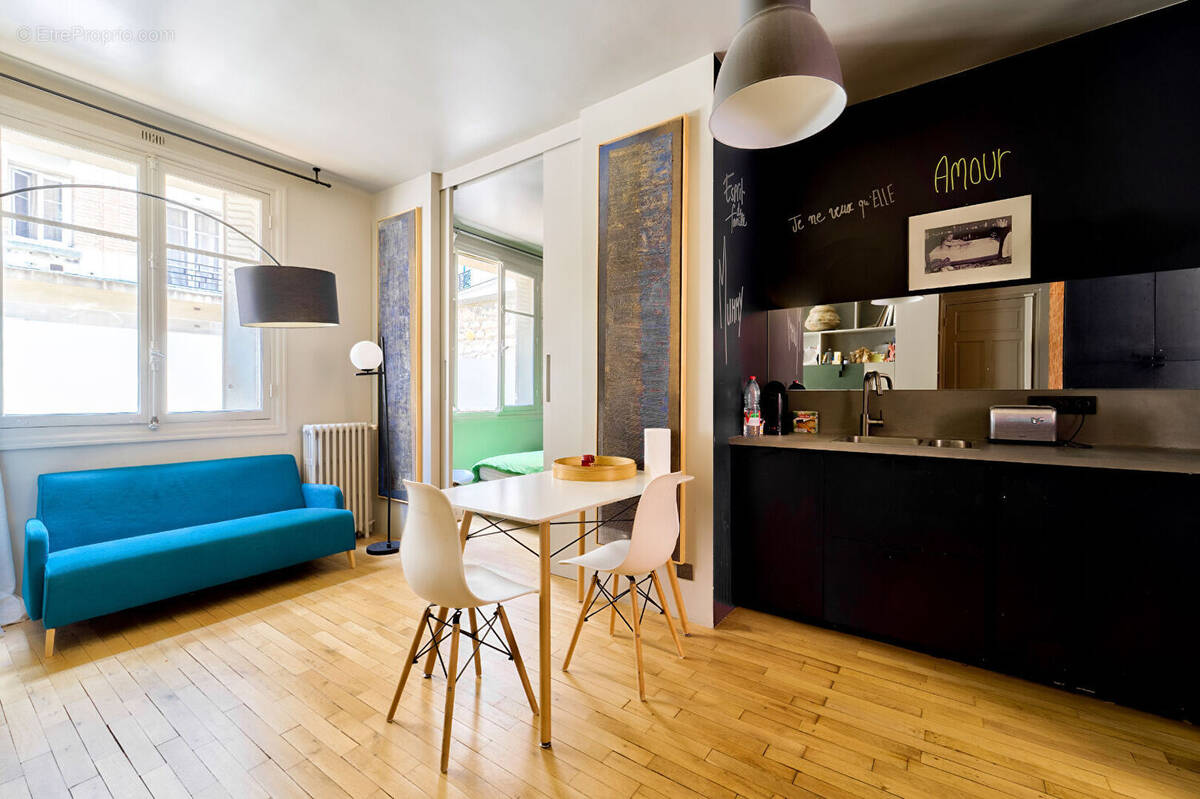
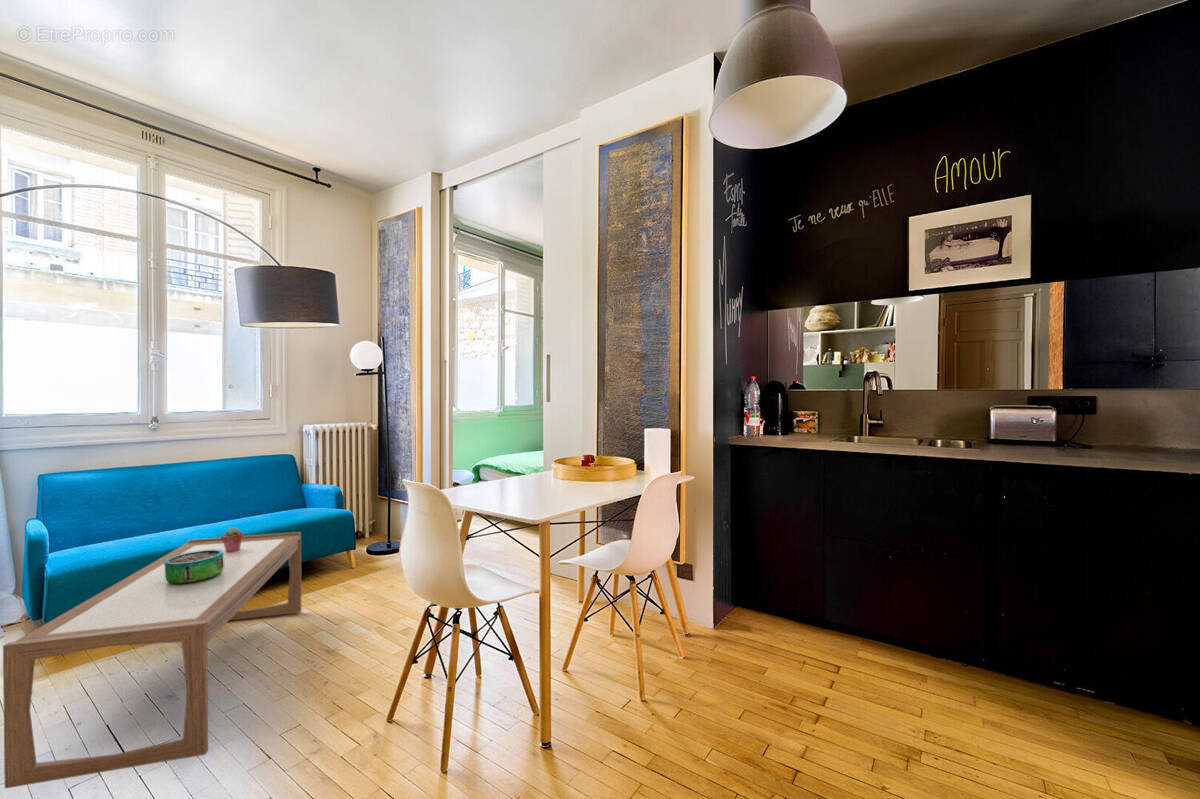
+ potted succulent [220,526,244,553]
+ decorative bowl [165,549,224,585]
+ coffee table [2,531,303,790]
